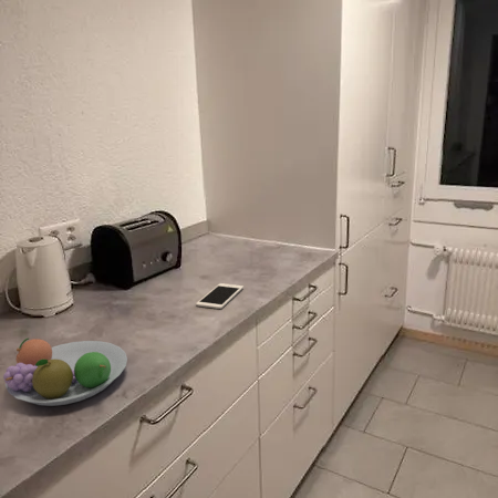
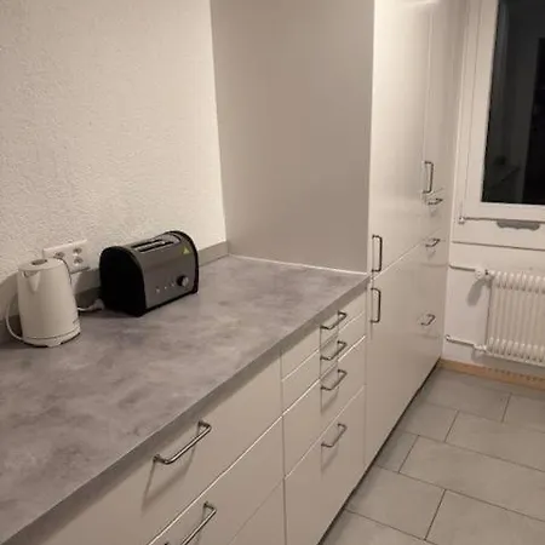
- fruit bowl [2,338,128,407]
- cell phone [195,282,245,310]
